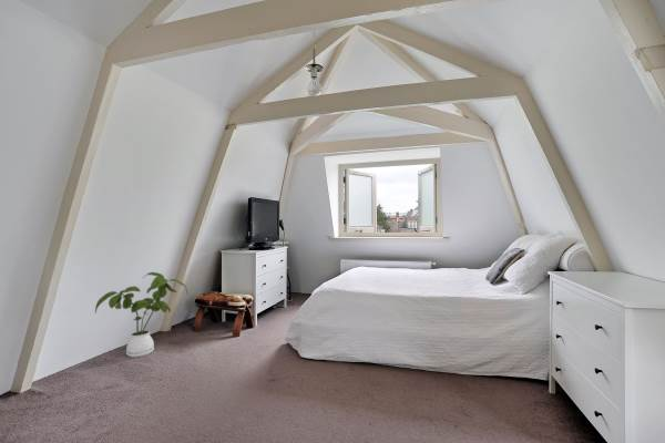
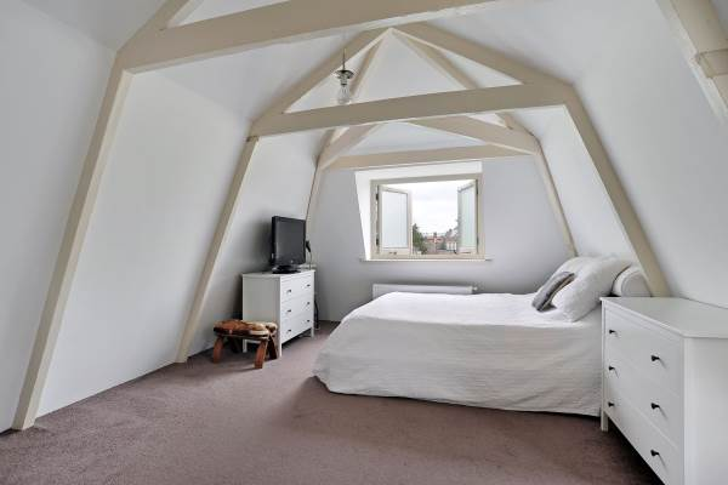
- house plant [94,271,190,358]
